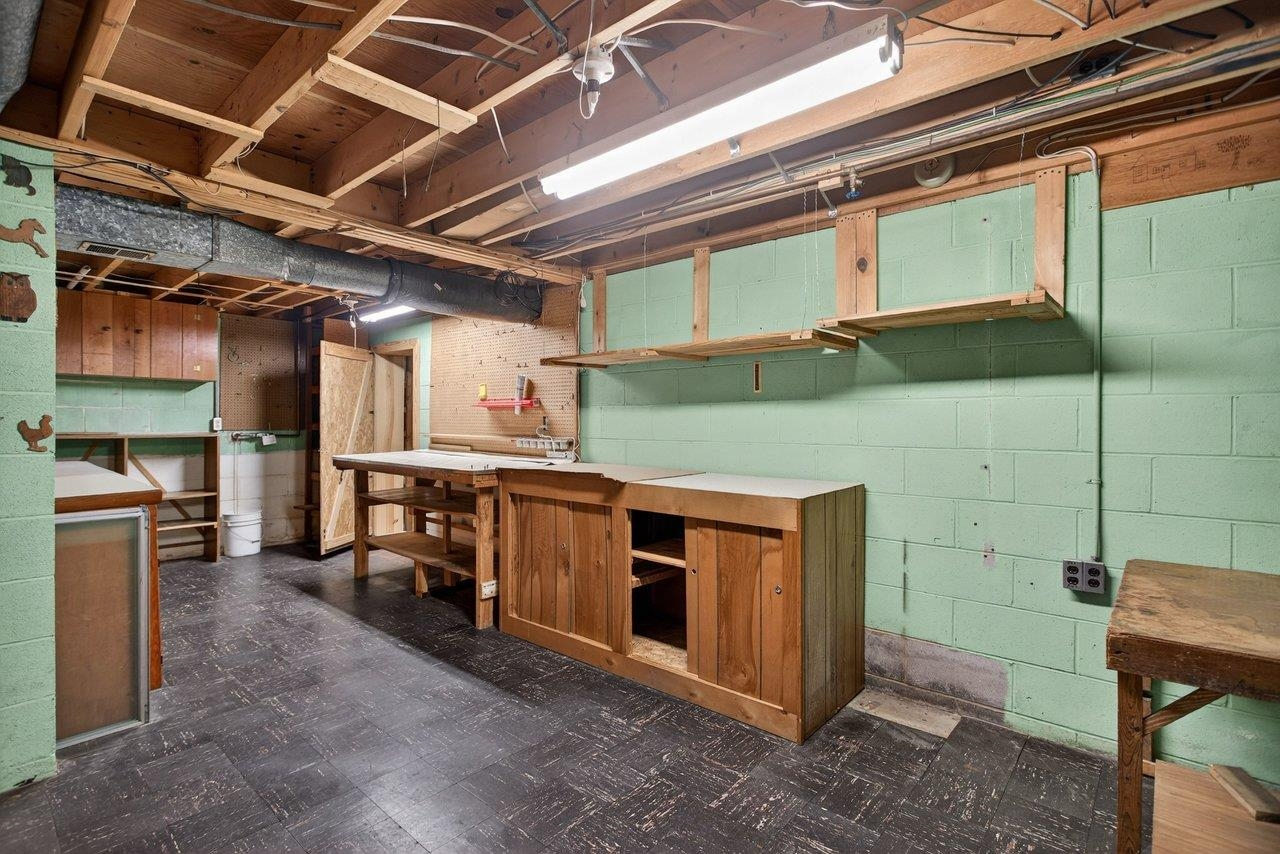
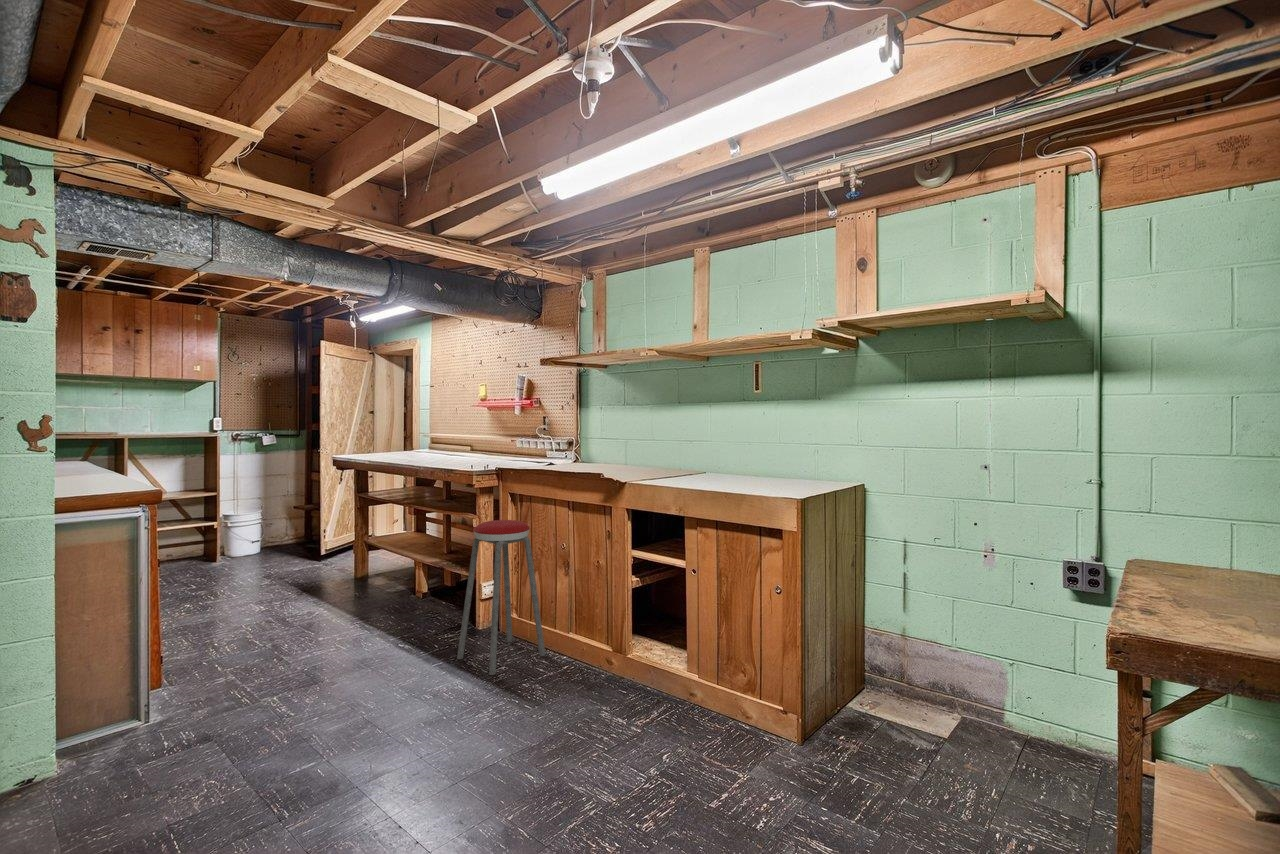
+ music stool [456,519,546,676]
